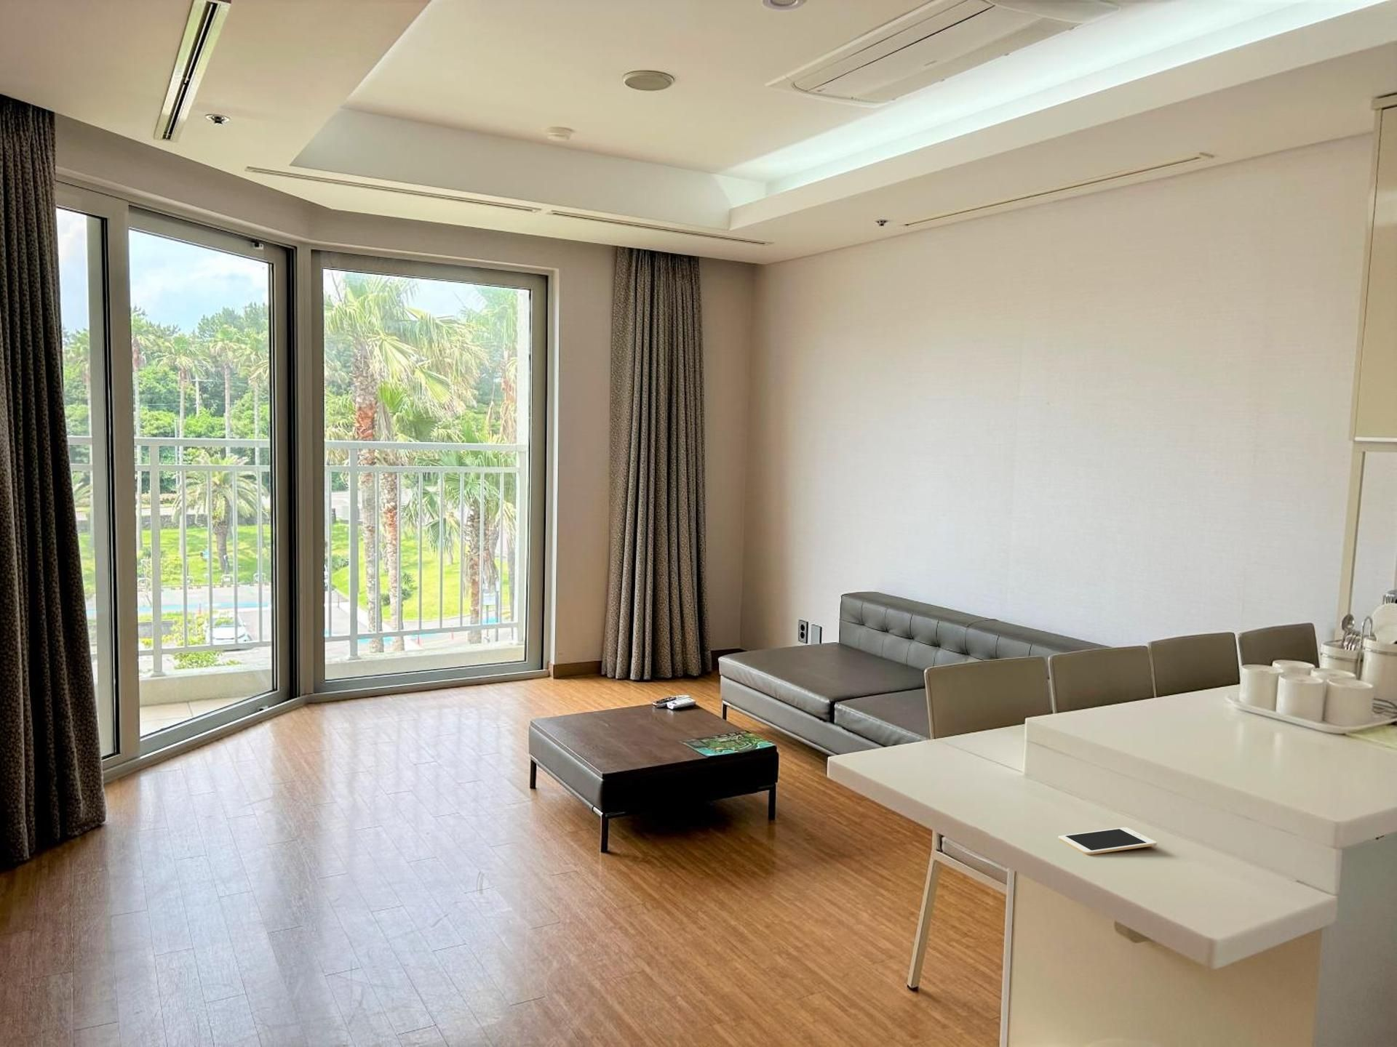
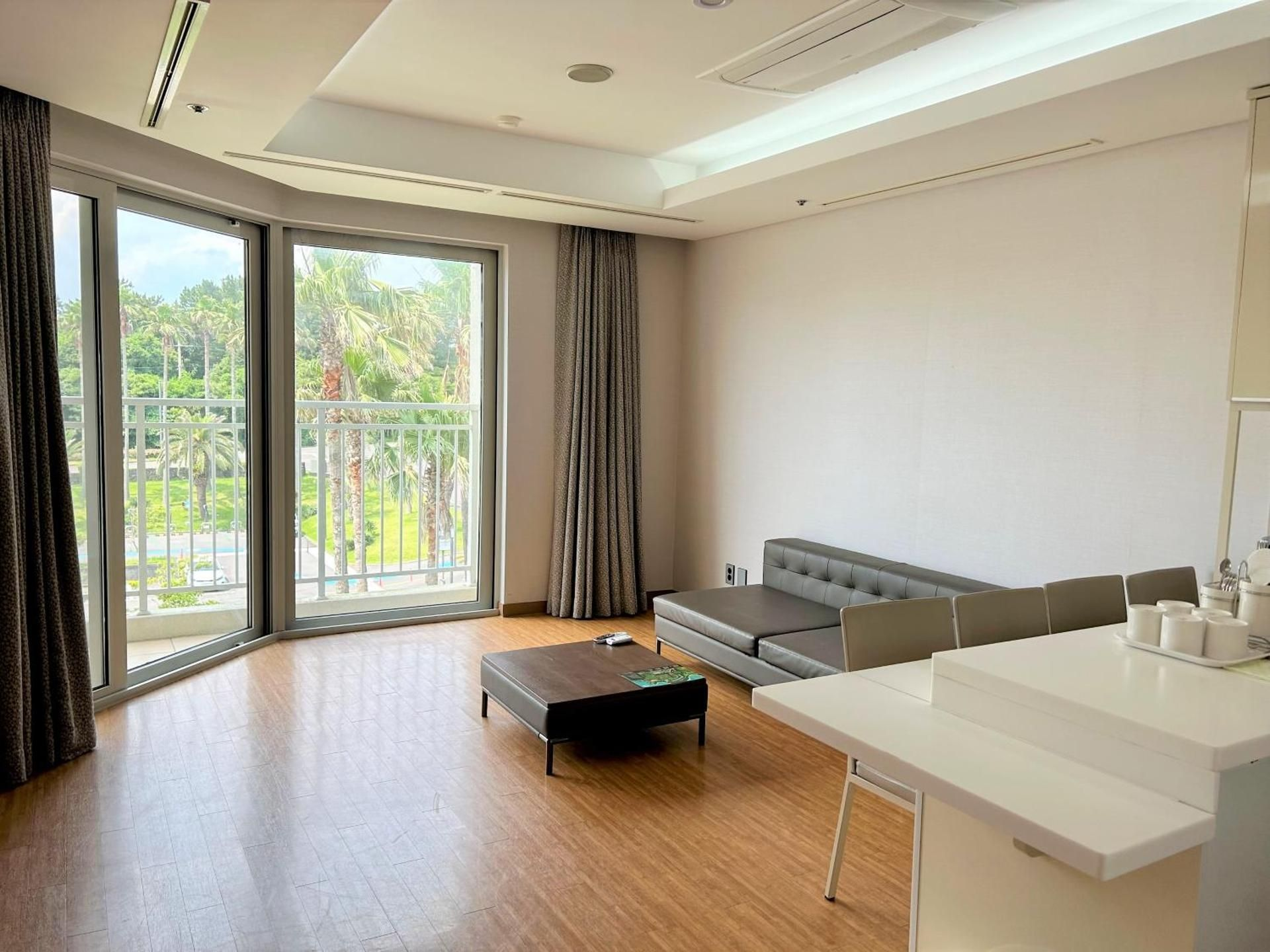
- cell phone [1057,827,1157,855]
